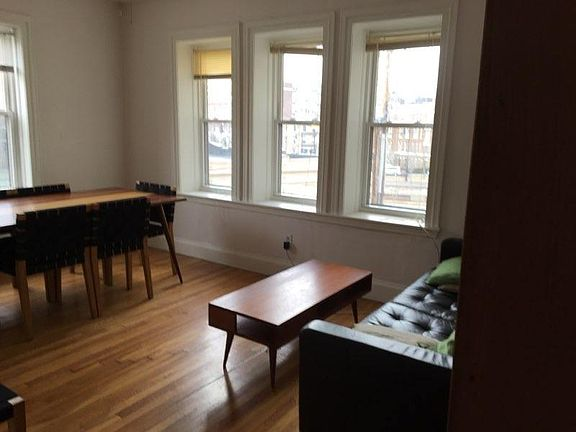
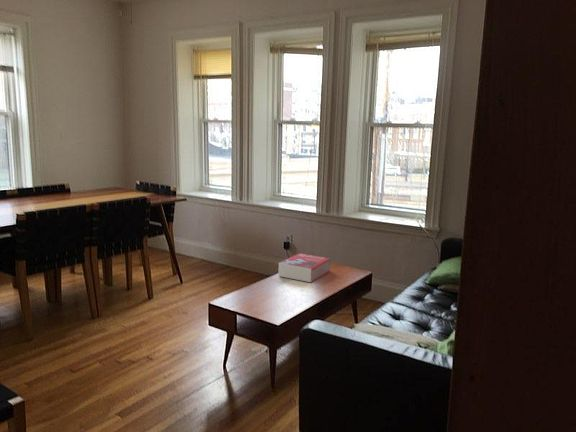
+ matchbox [277,252,331,283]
